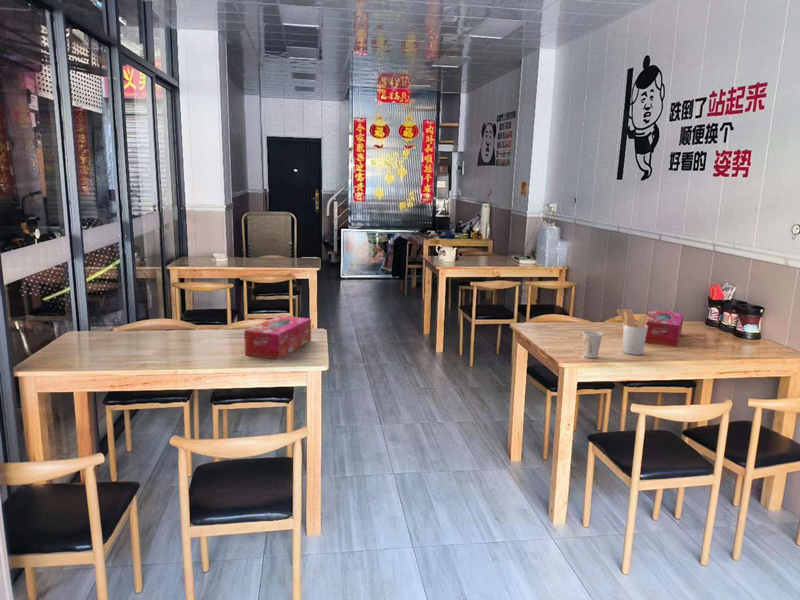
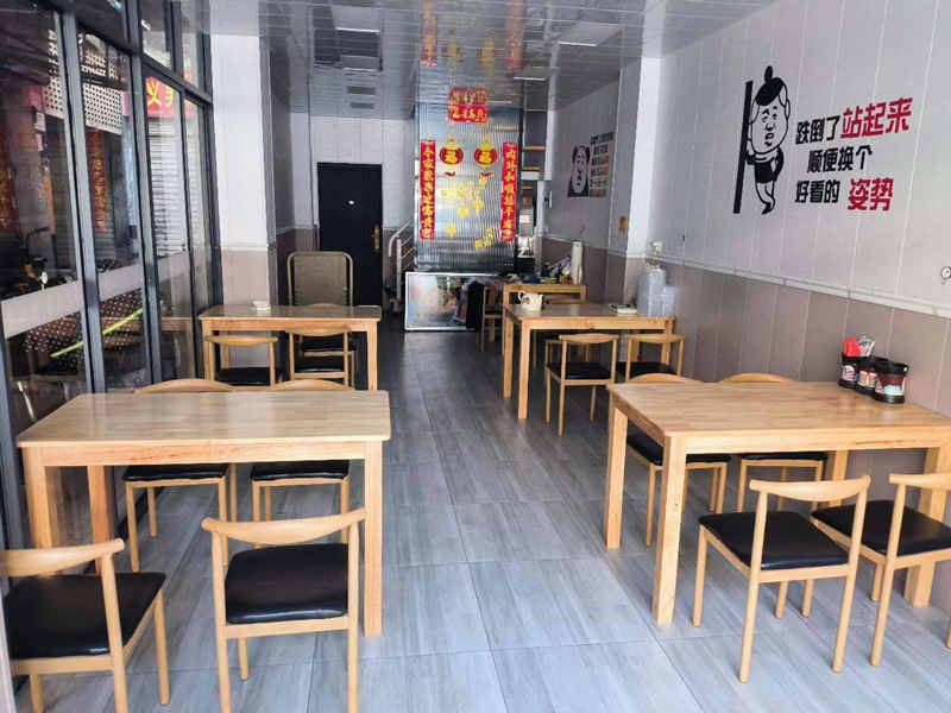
- cup [582,330,604,359]
- utensil holder [616,308,649,356]
- tissue box [645,308,685,348]
- tissue box [243,314,312,360]
